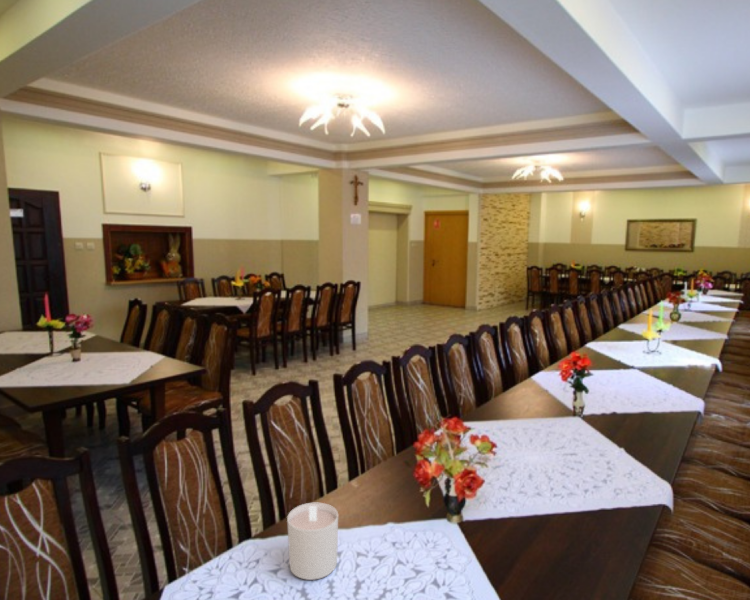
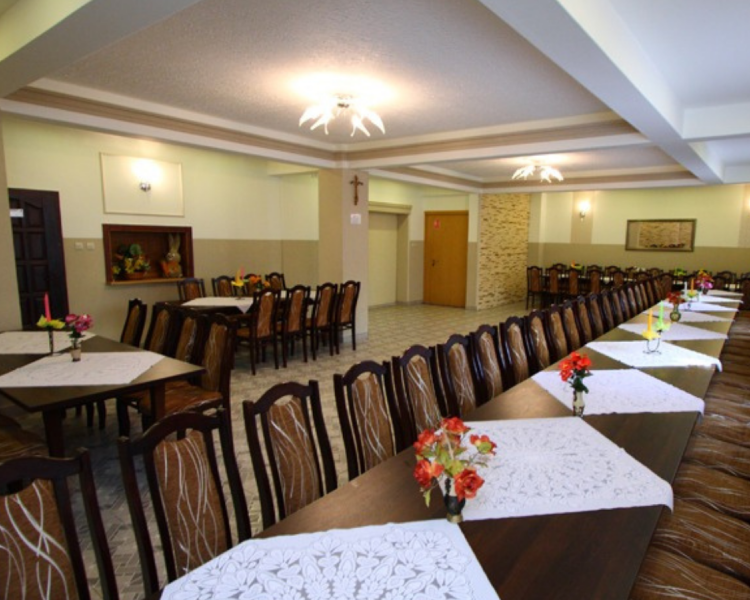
- candle [286,502,339,581]
